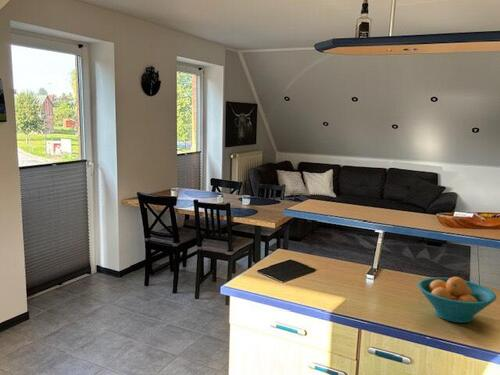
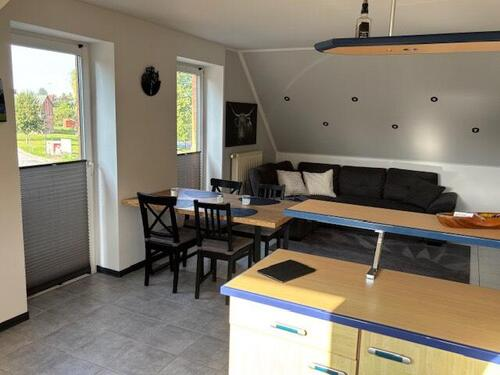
- fruit bowl [417,276,497,324]
